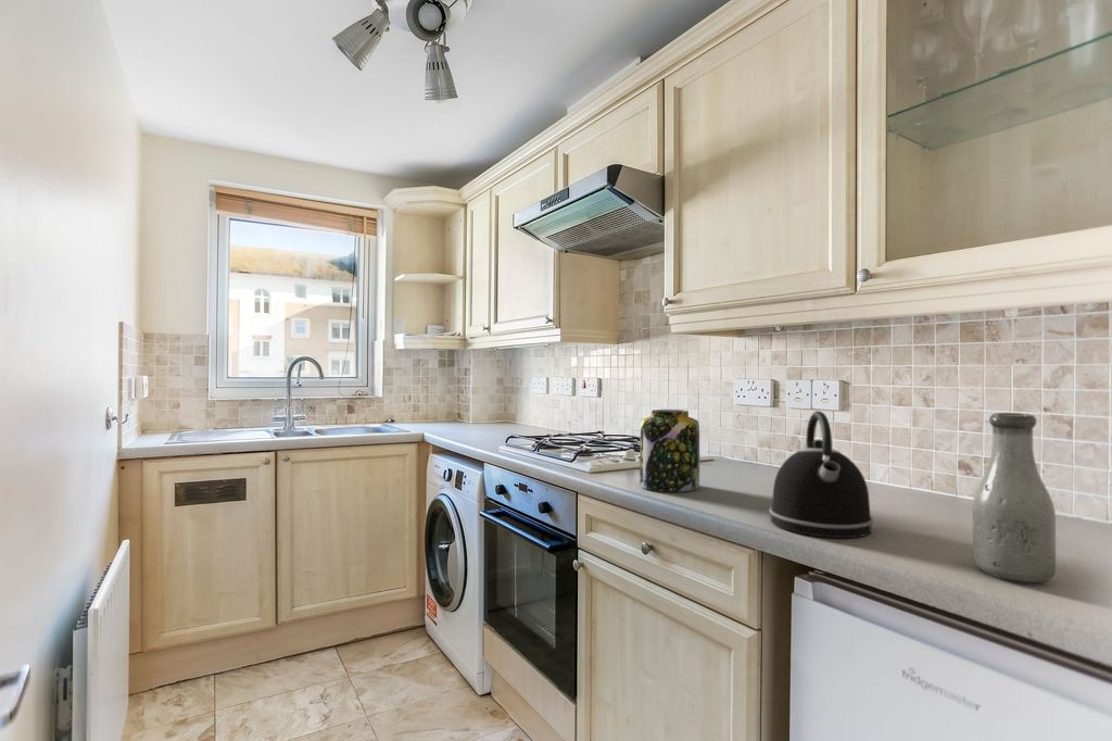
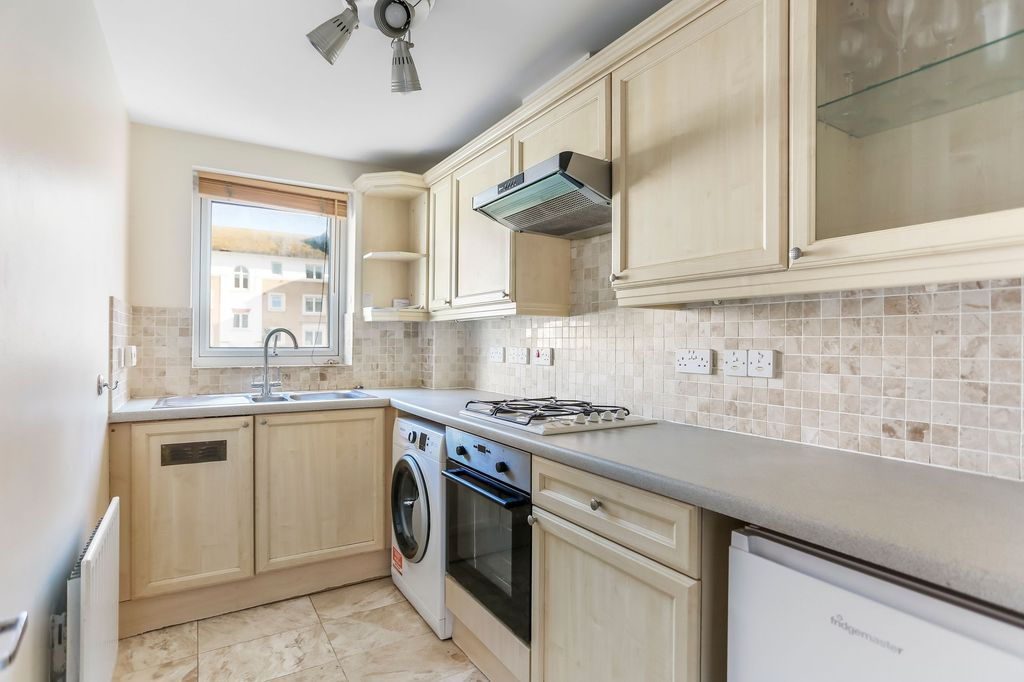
- kettle [769,410,874,539]
- jar [639,409,700,492]
- bottle [972,412,1057,583]
